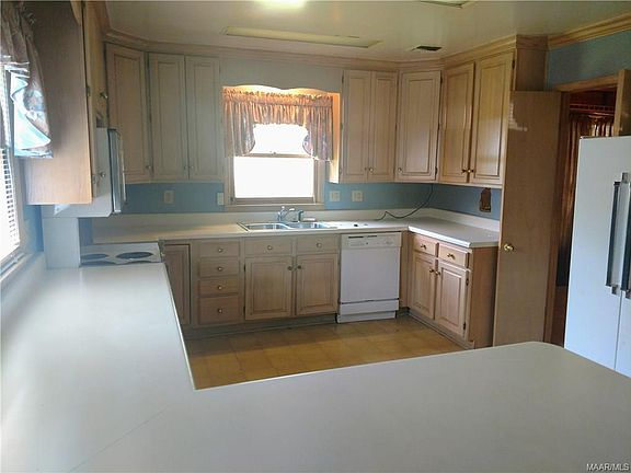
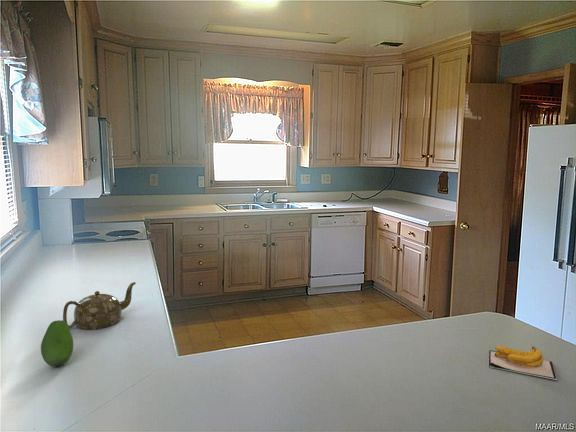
+ banana [487,345,558,381]
+ fruit [40,319,74,367]
+ teapot [62,281,137,331]
